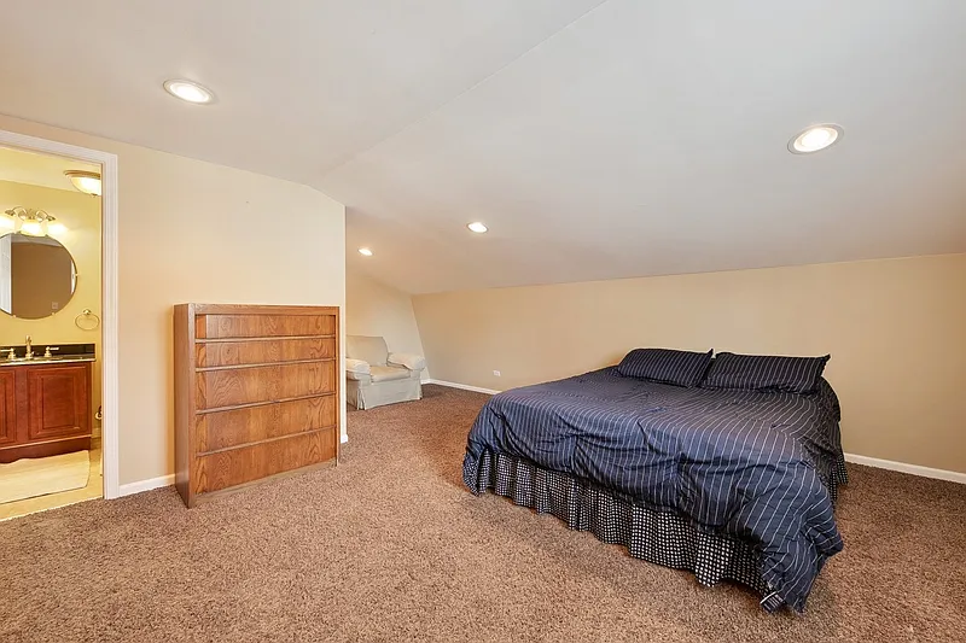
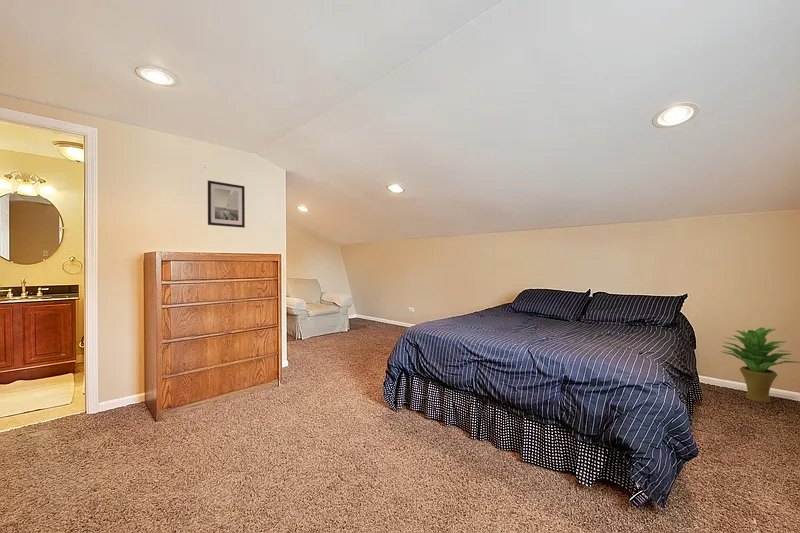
+ potted plant [720,326,800,404]
+ wall art [207,179,246,229]
